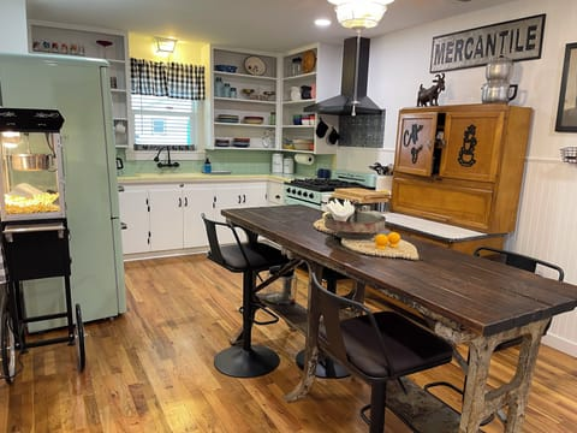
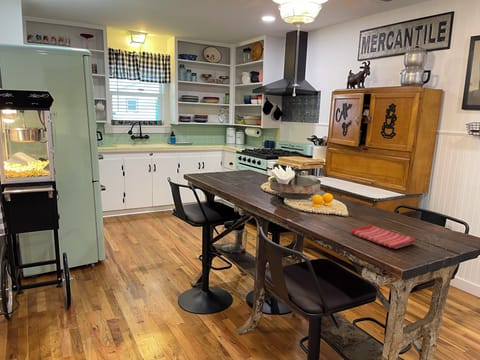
+ dish towel [350,224,416,250]
